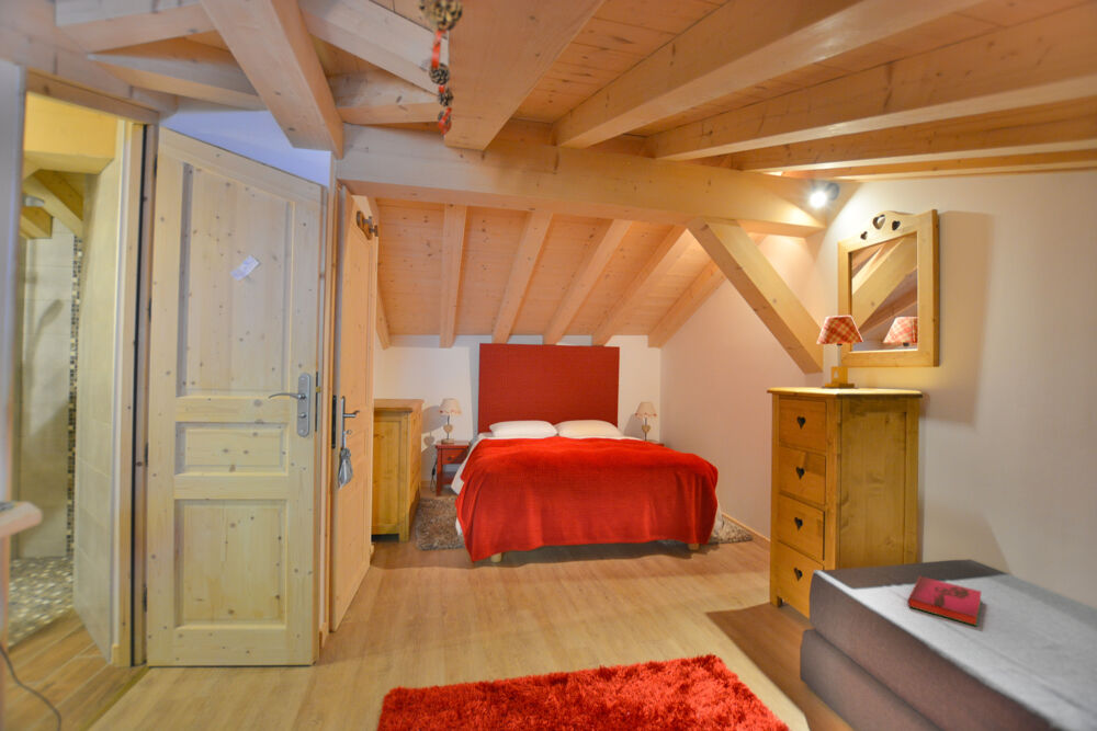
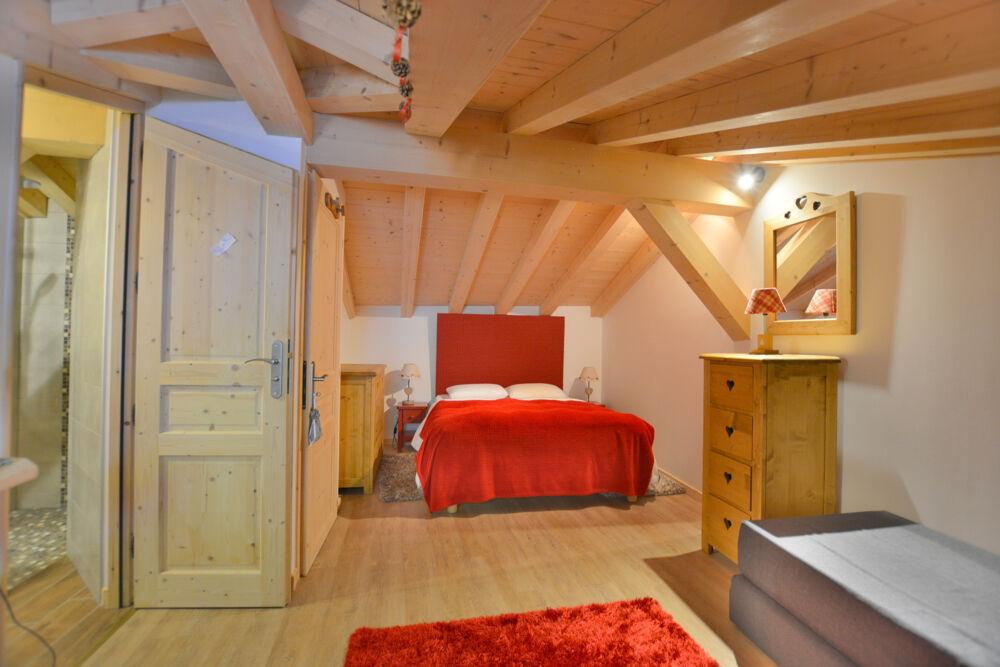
- hardback book [906,575,983,627]
